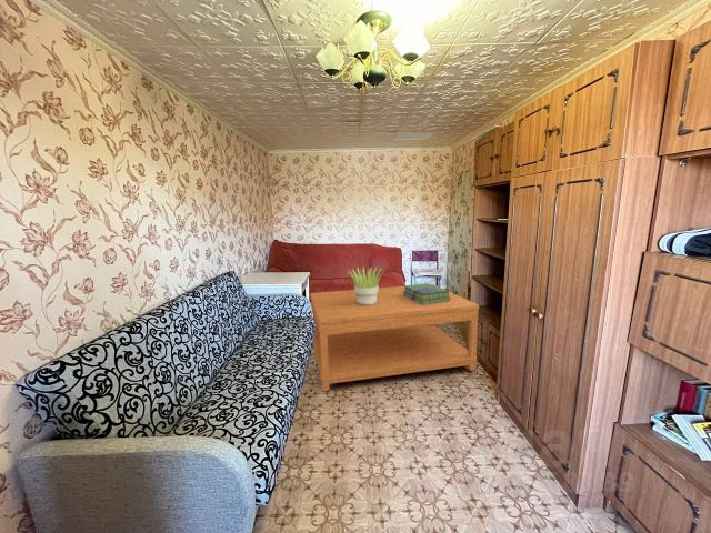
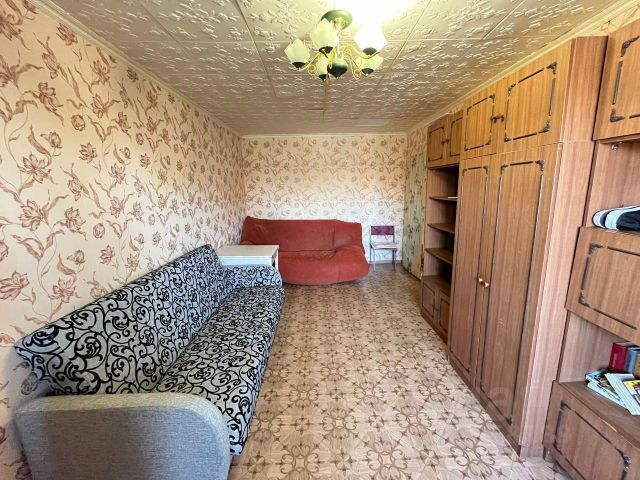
- stack of books [402,282,450,305]
- potted plant [348,265,385,305]
- coffee table [309,283,480,392]
